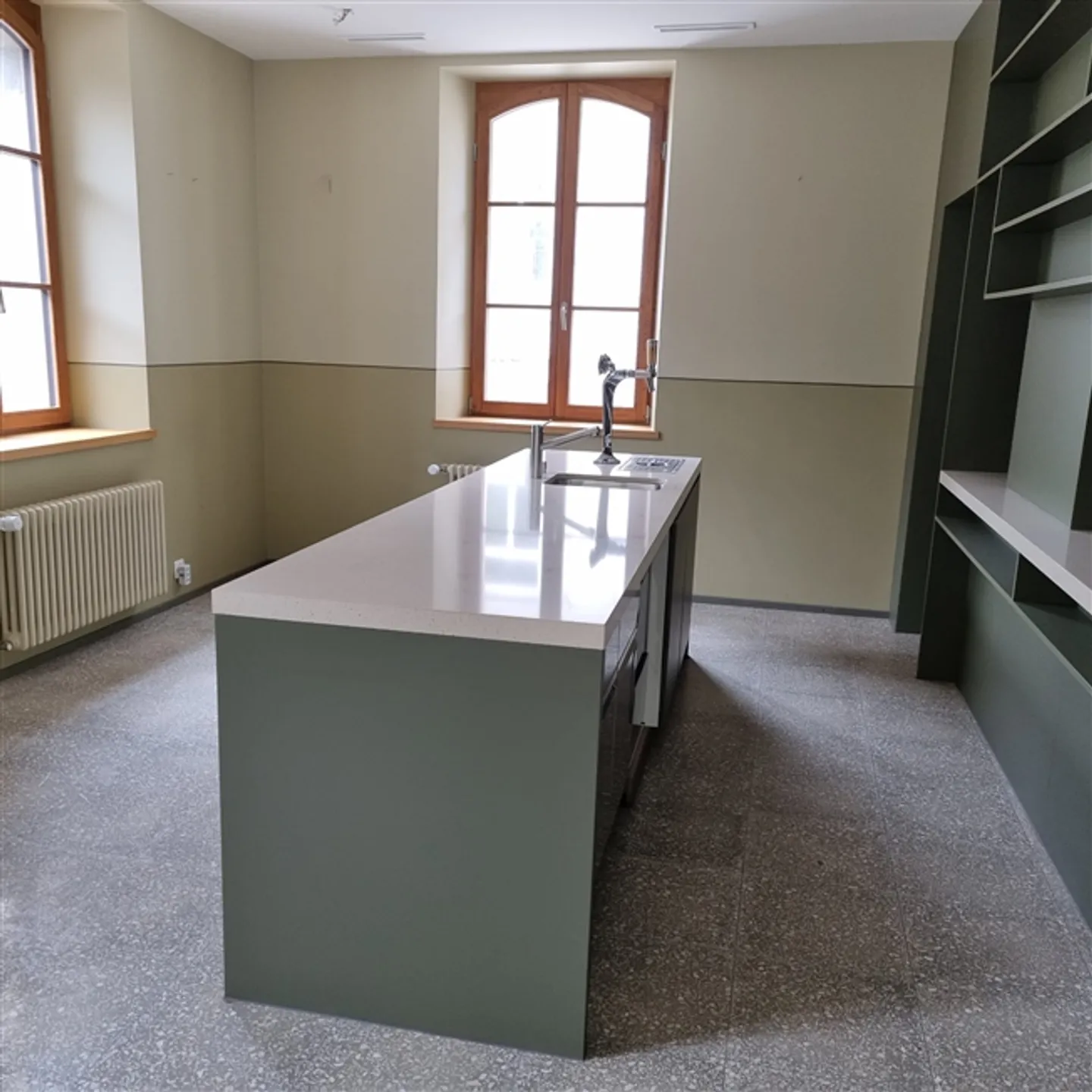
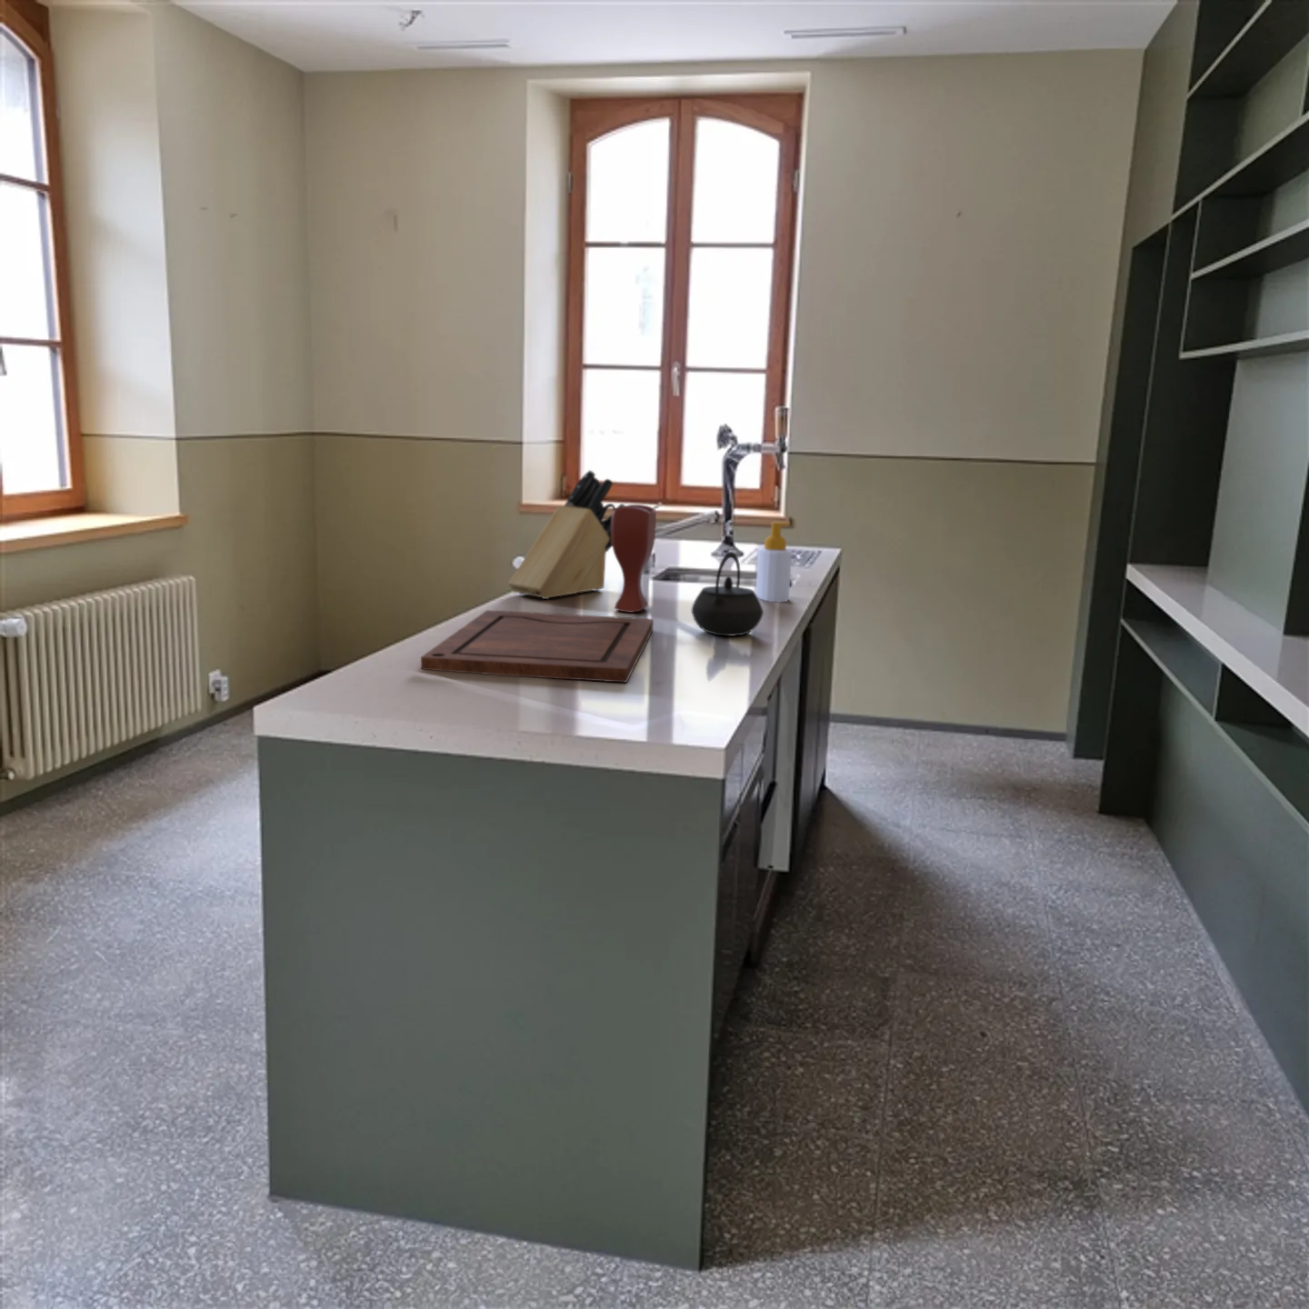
+ knife block [507,469,626,599]
+ kettle [690,551,765,638]
+ vase [611,503,657,614]
+ cutting board [420,609,654,683]
+ soap bottle [755,521,792,604]
